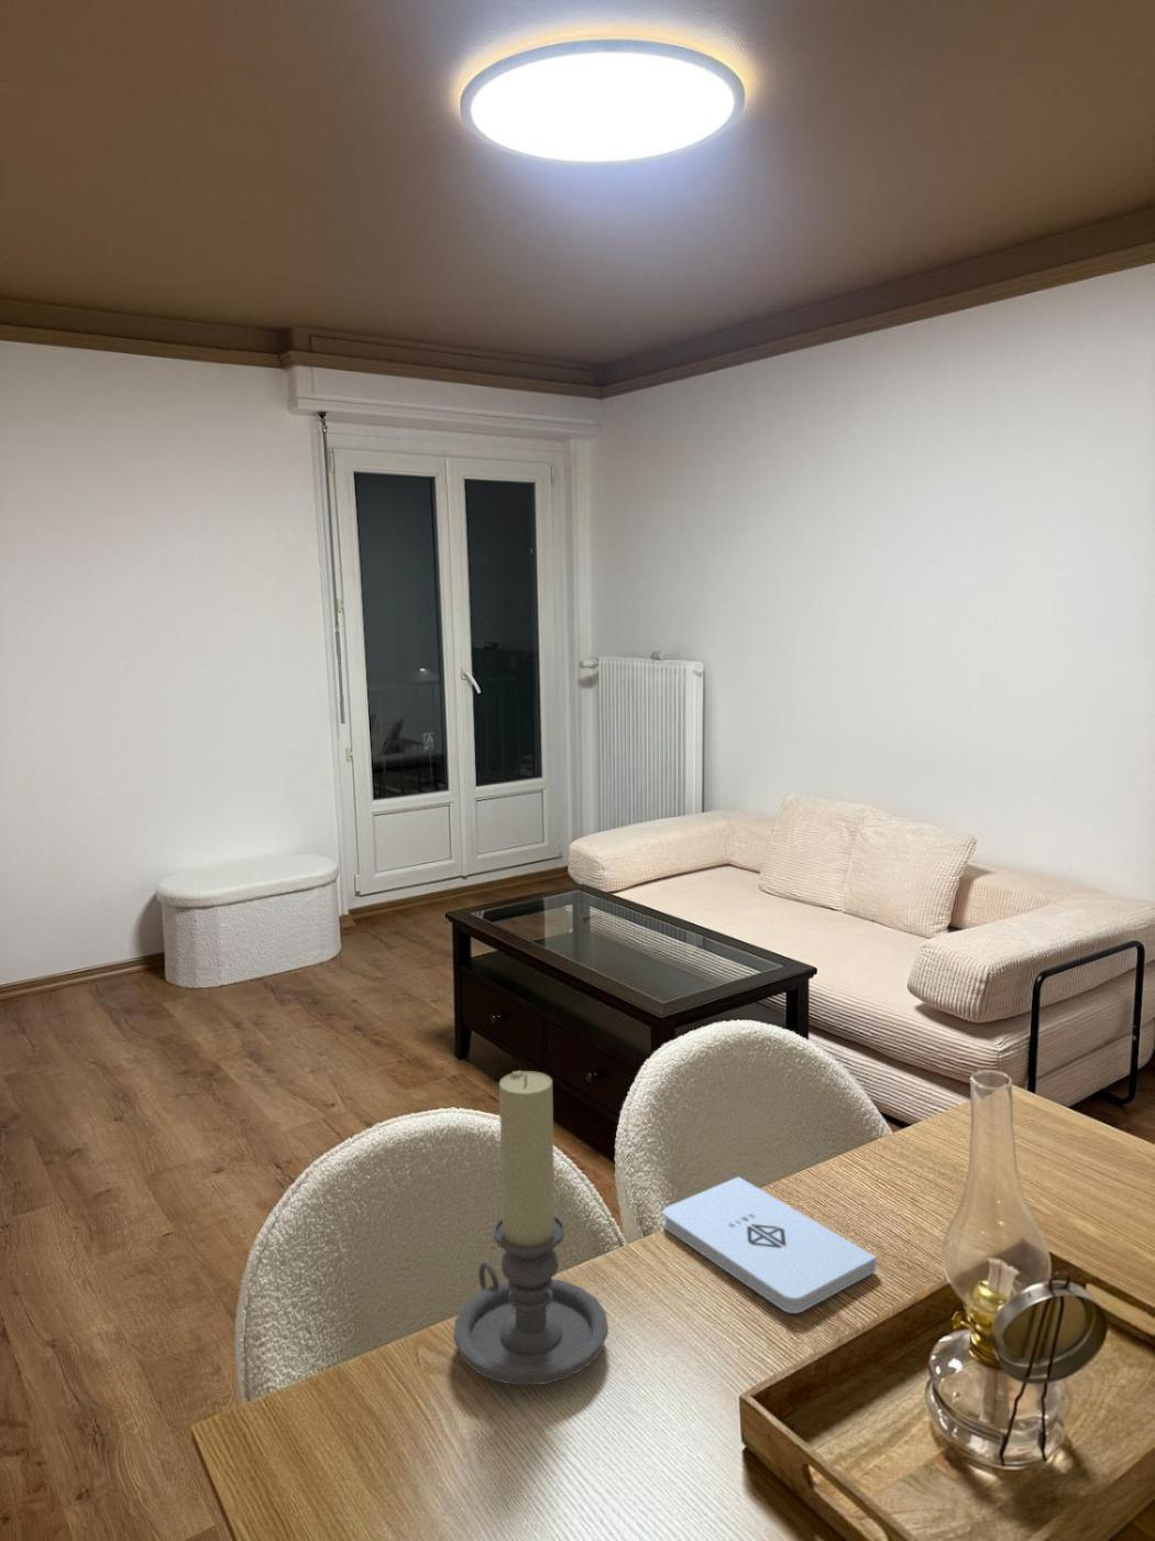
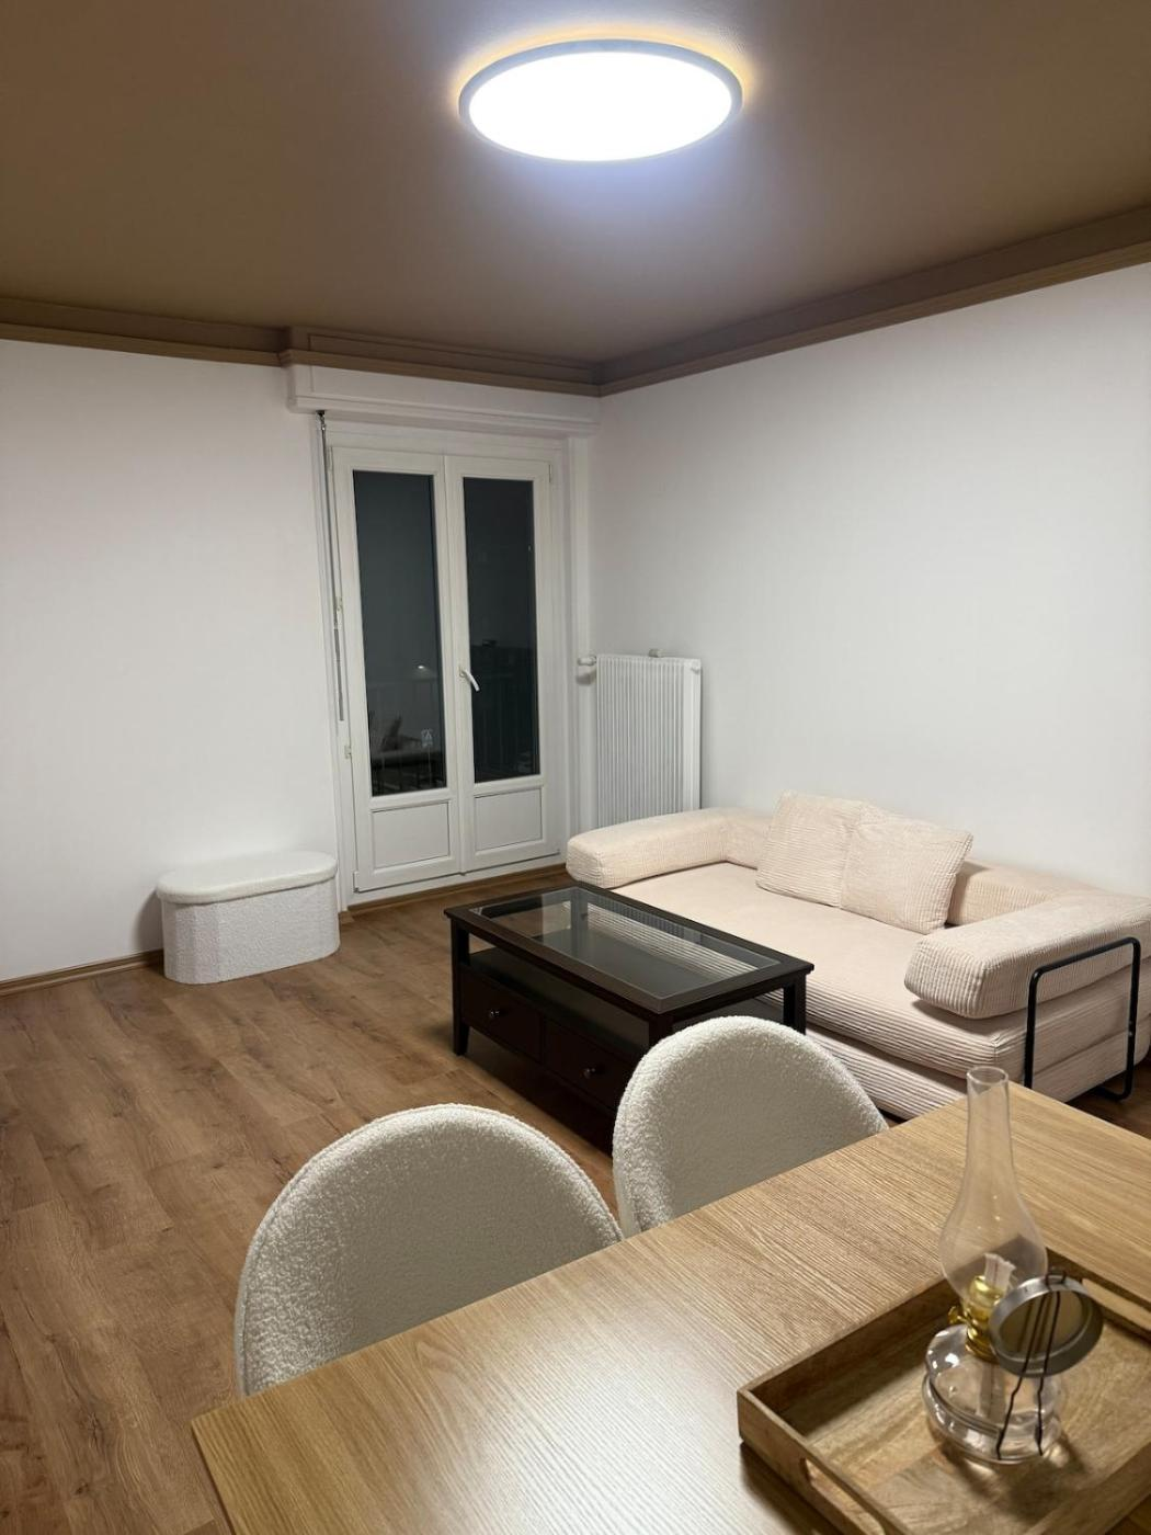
- candle holder [454,1070,609,1386]
- notepad [662,1176,878,1314]
